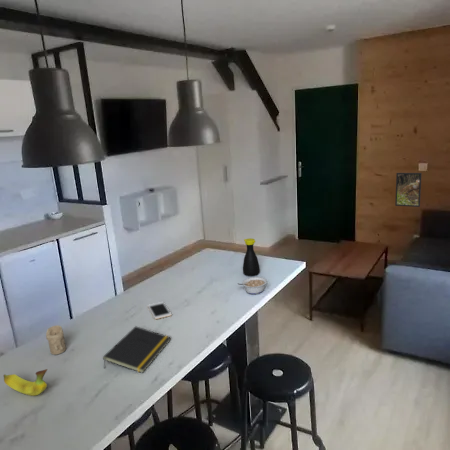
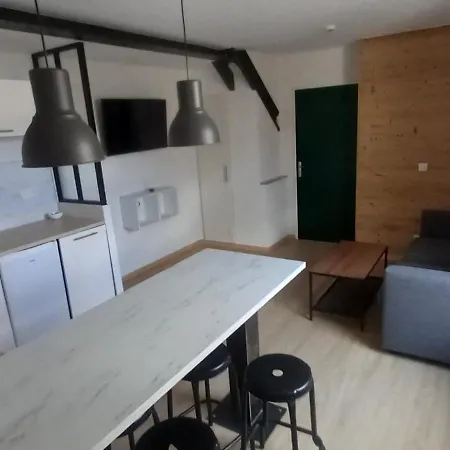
- candle [45,324,67,356]
- notepad [102,325,172,374]
- legume [237,276,268,295]
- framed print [394,172,423,208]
- cell phone [147,301,173,320]
- fruit [3,368,48,397]
- bottle [242,237,261,277]
